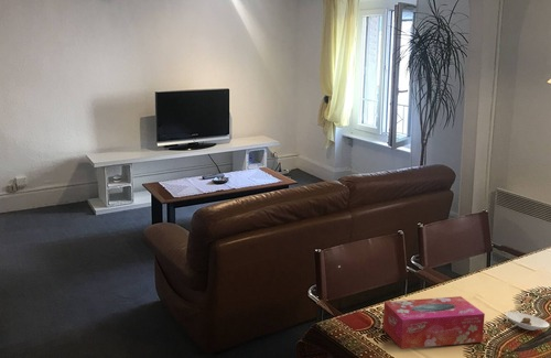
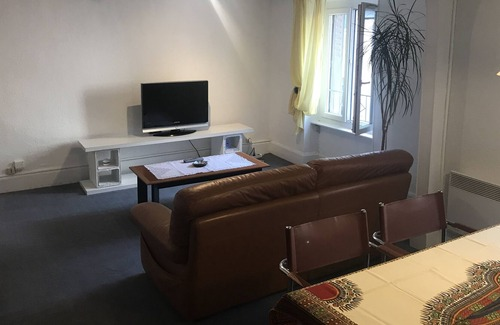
- tissue box [382,295,486,350]
- saucer [505,311,550,332]
